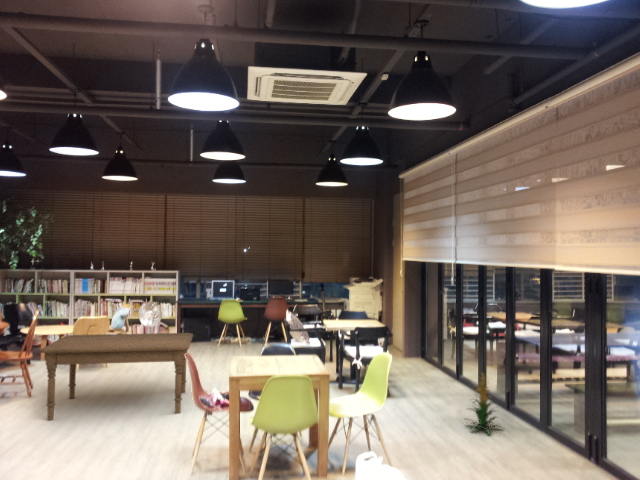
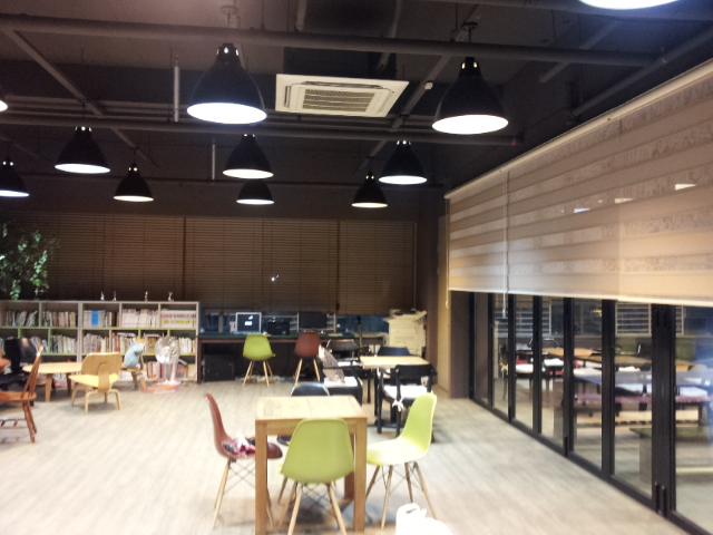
- dining table [39,332,194,421]
- indoor plant [464,372,505,436]
